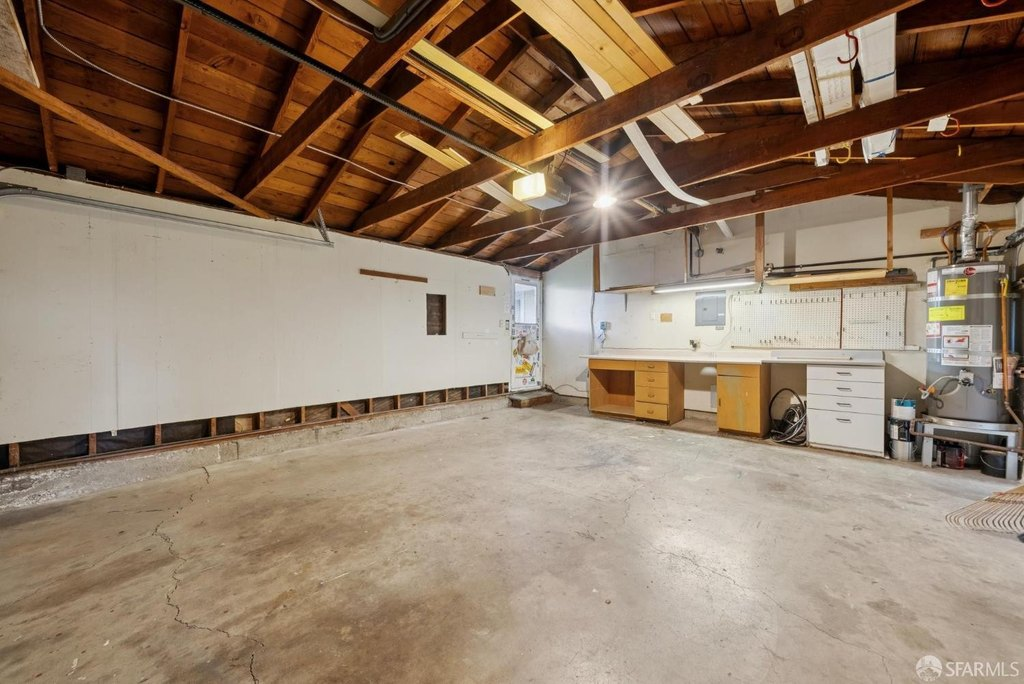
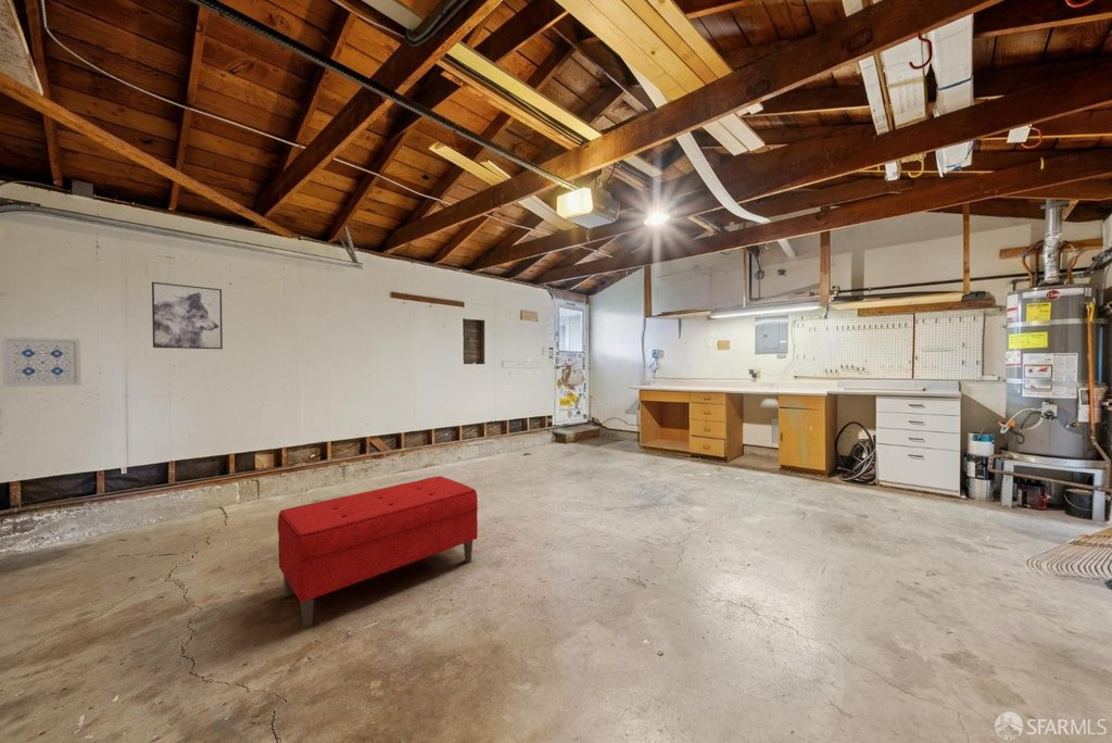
+ wall art [151,281,224,350]
+ bench [277,475,479,630]
+ wall art [0,336,83,388]
